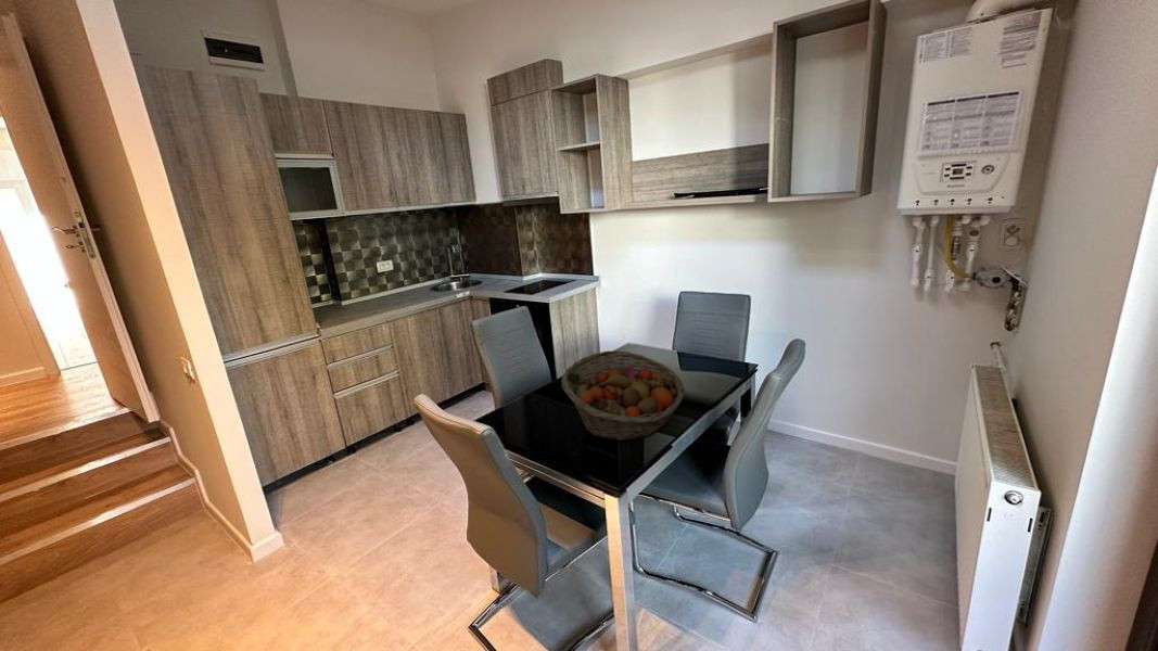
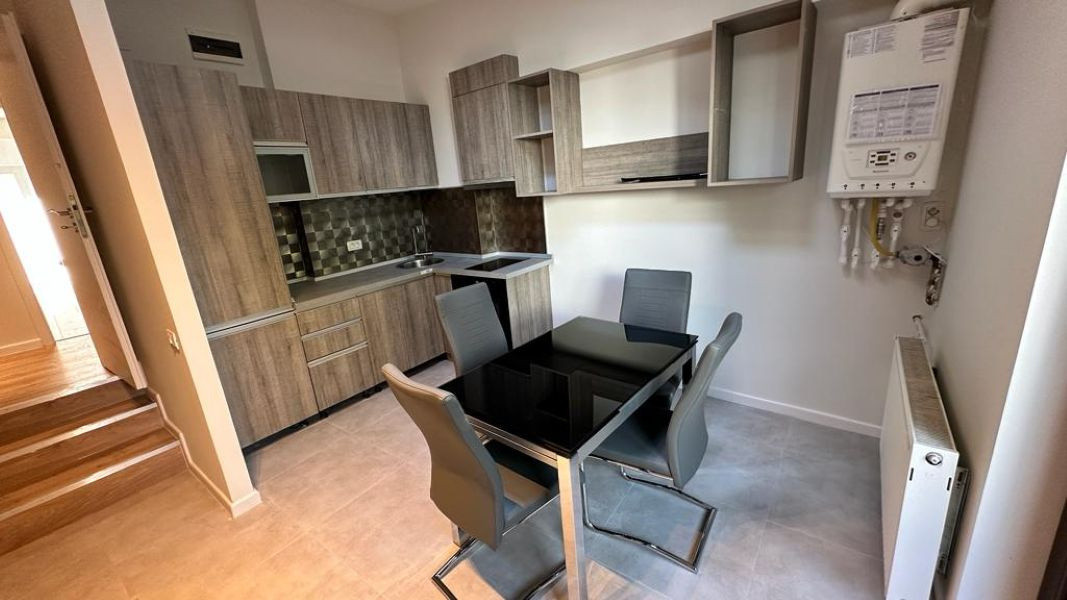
- fruit basket [560,350,685,442]
